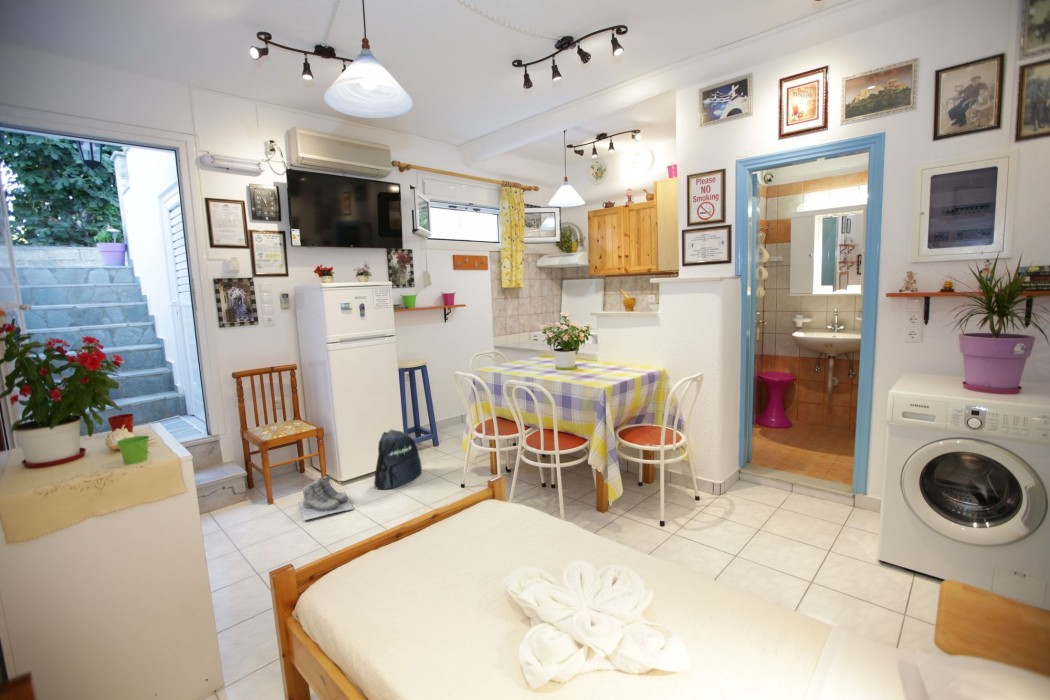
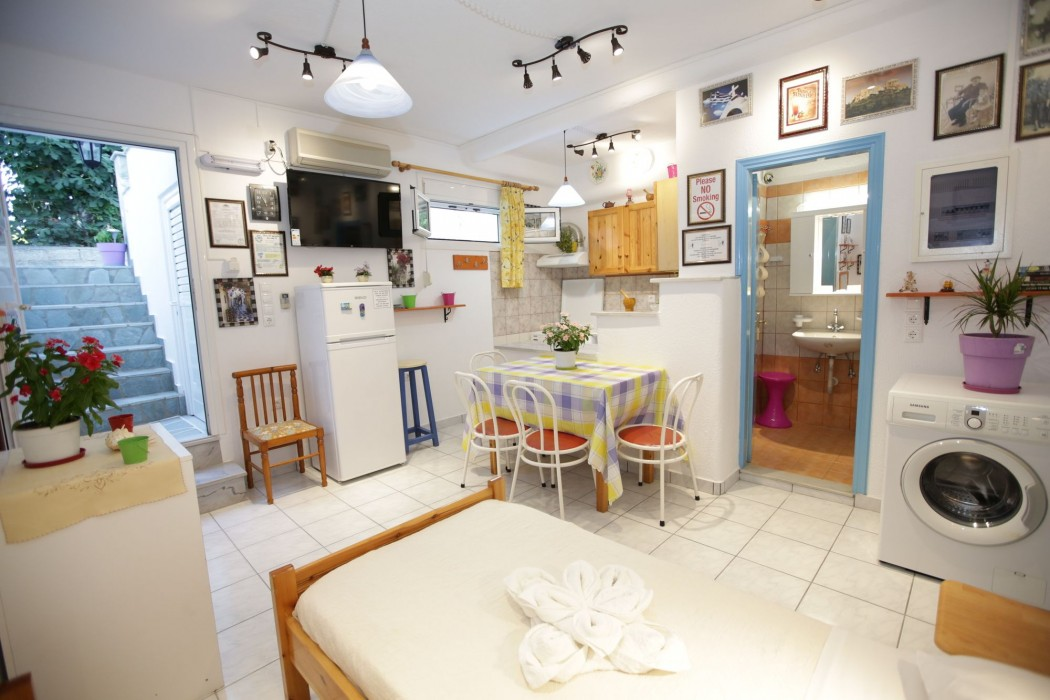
- boots [298,473,355,521]
- backpack [373,428,423,490]
